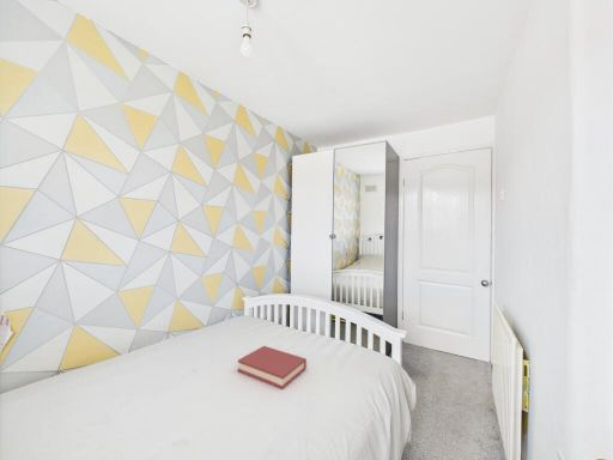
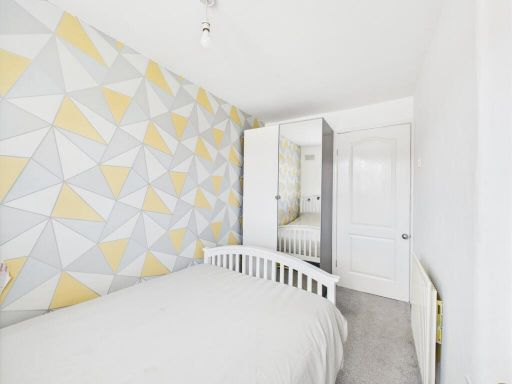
- hardback book [237,345,308,391]
